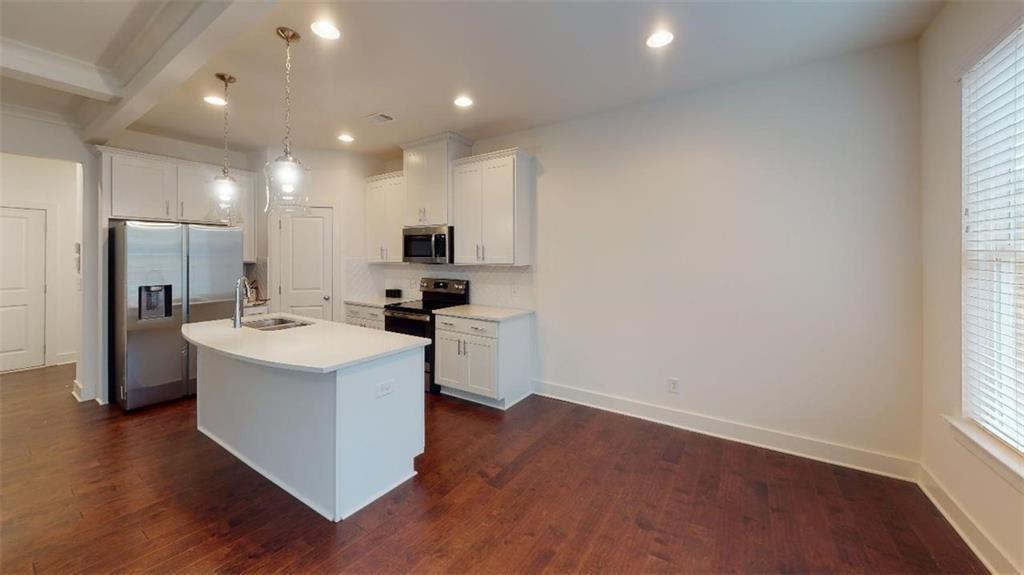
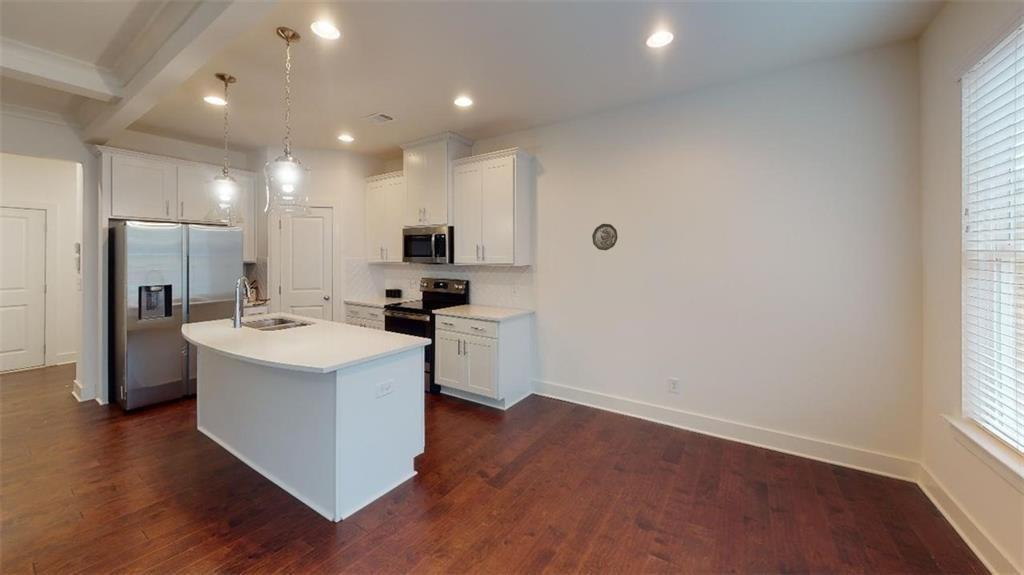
+ decorative plate [591,223,619,251]
